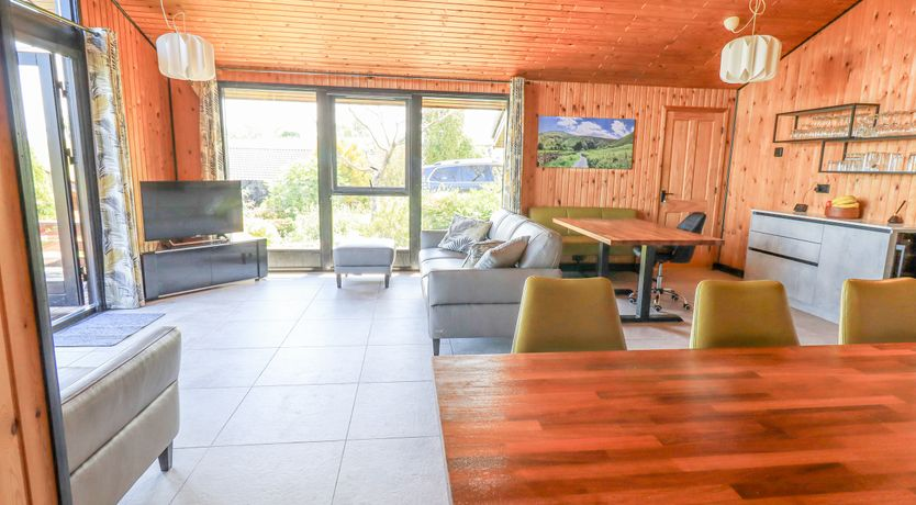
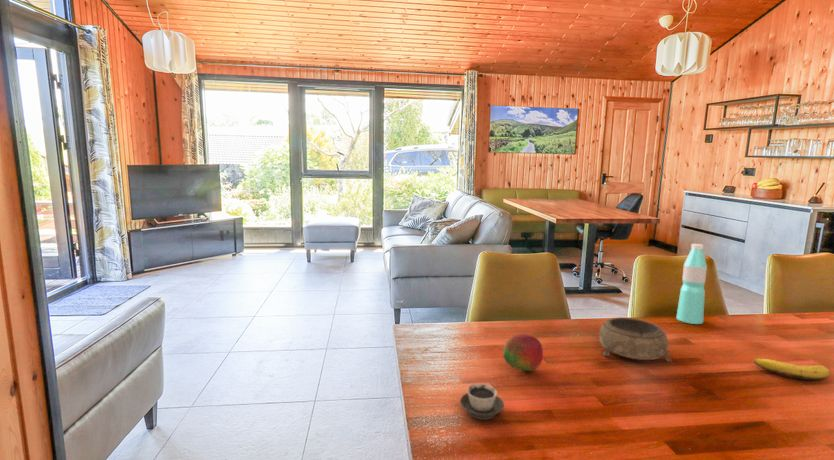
+ banana [753,358,831,382]
+ cup [459,383,505,421]
+ decorative bowl [598,317,673,363]
+ water bottle [675,243,708,325]
+ fruit [503,333,544,372]
